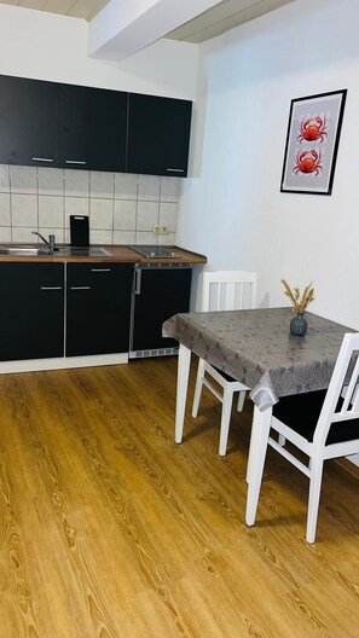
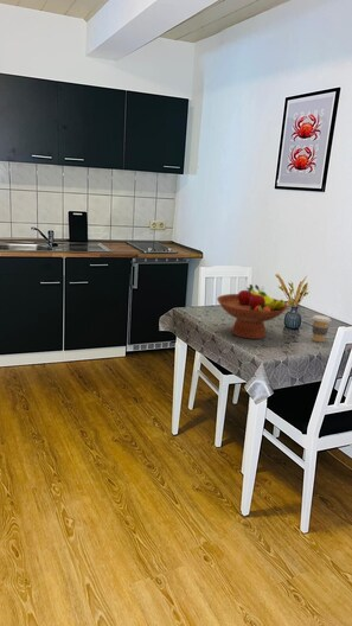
+ fruit bowl [216,283,289,340]
+ coffee cup [311,314,332,344]
